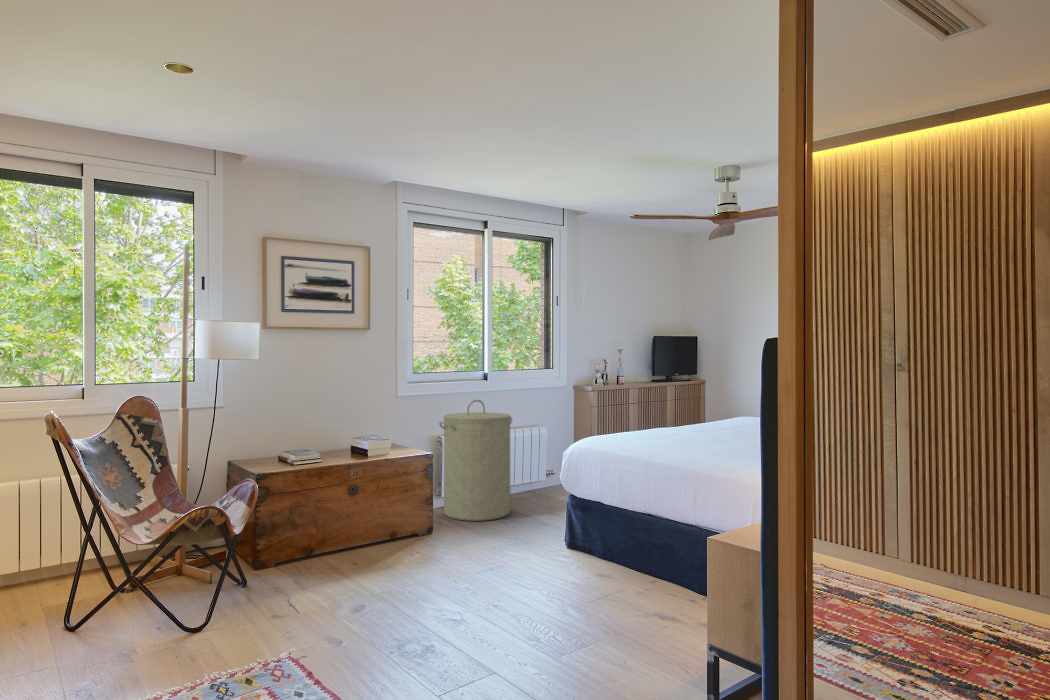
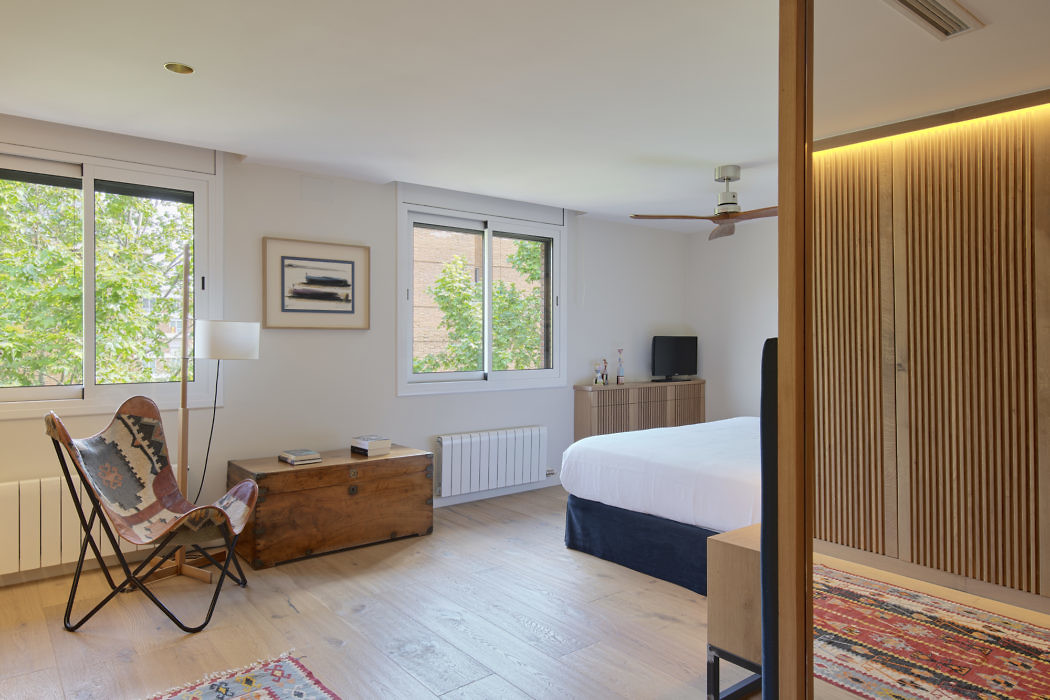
- laundry hamper [438,399,513,522]
